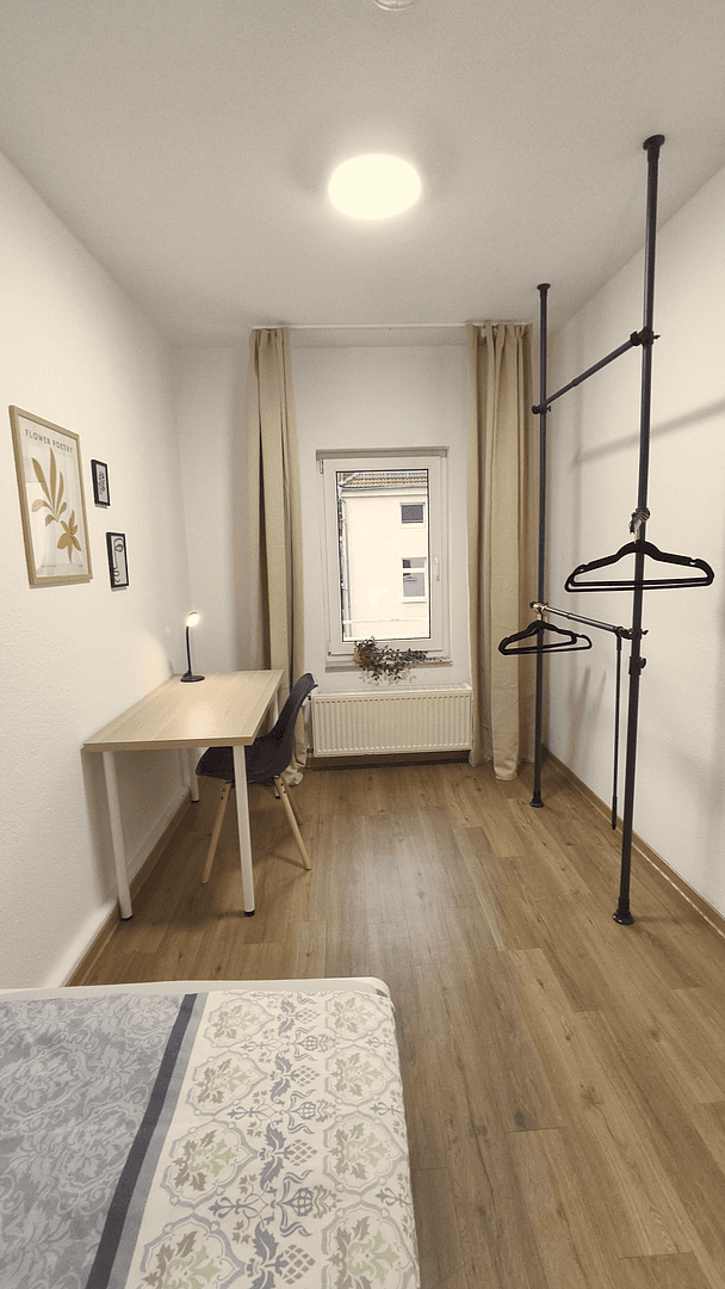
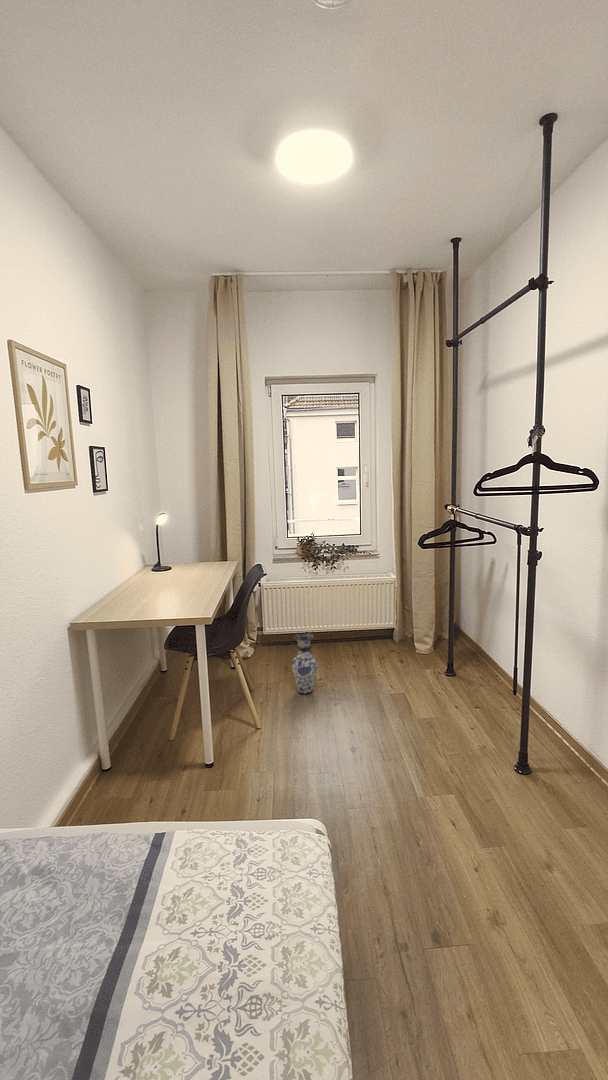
+ vase [291,632,319,696]
